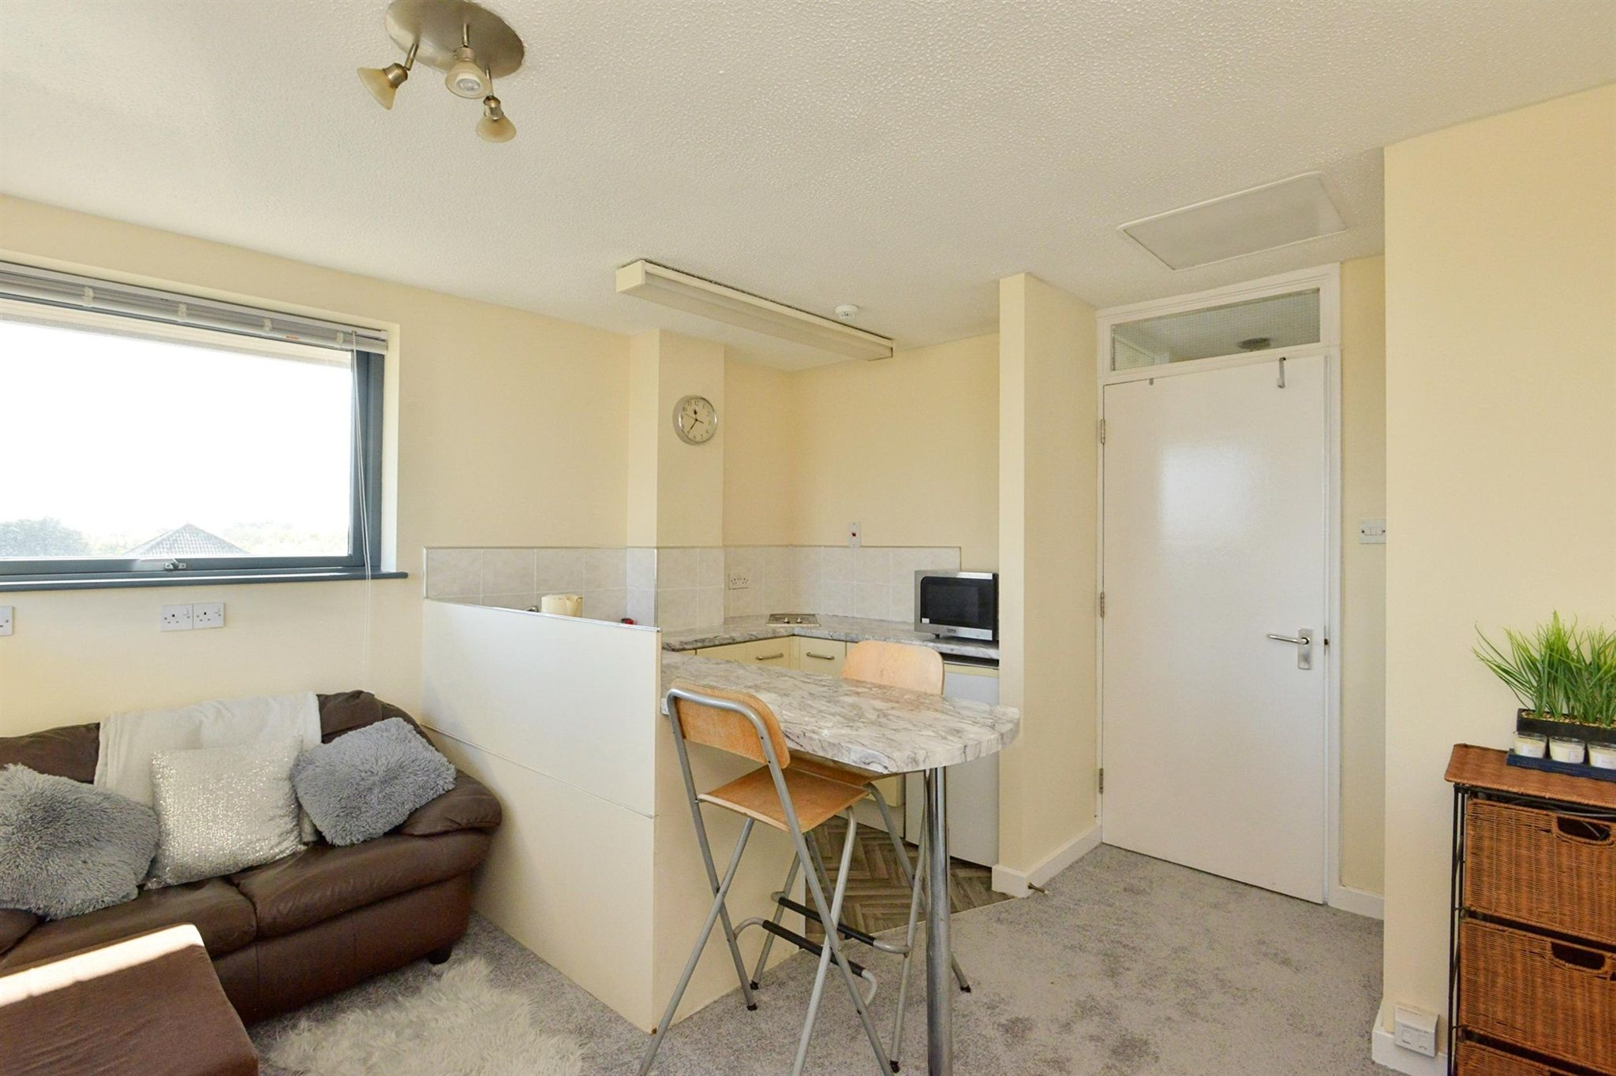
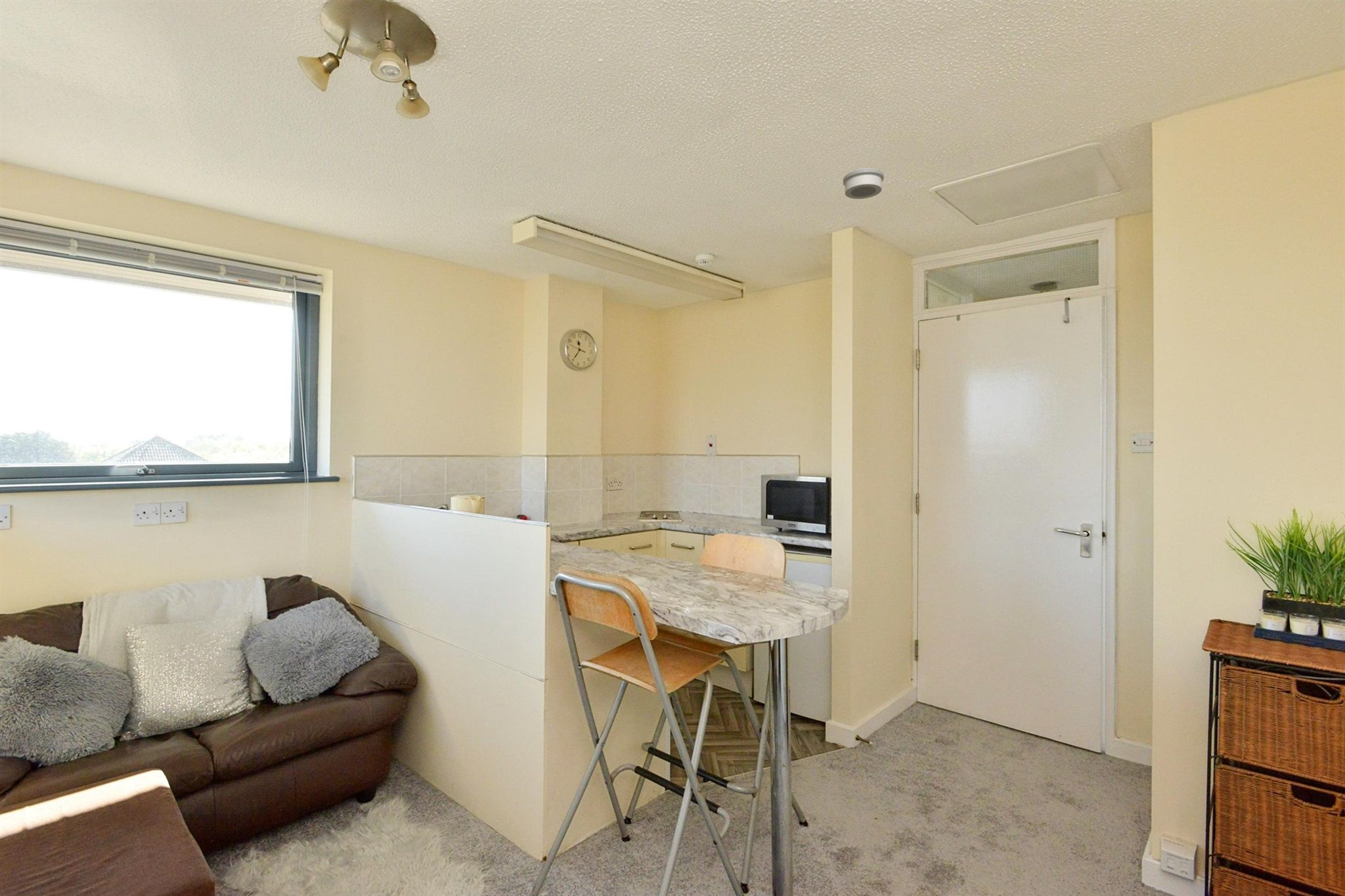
+ smoke detector [843,167,885,200]
